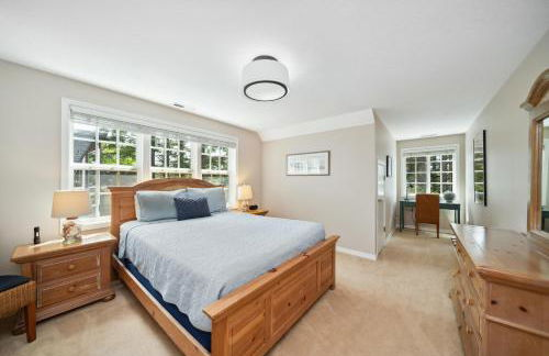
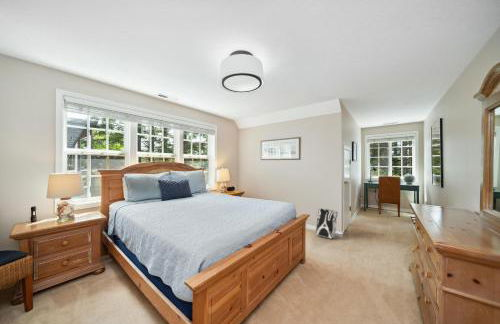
+ backpack [315,207,339,240]
